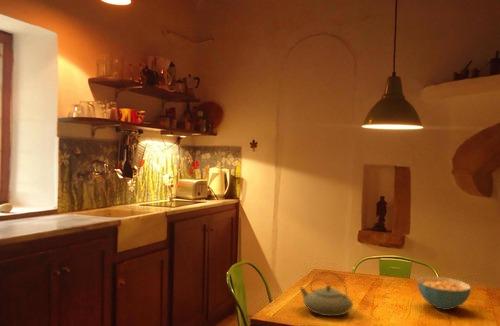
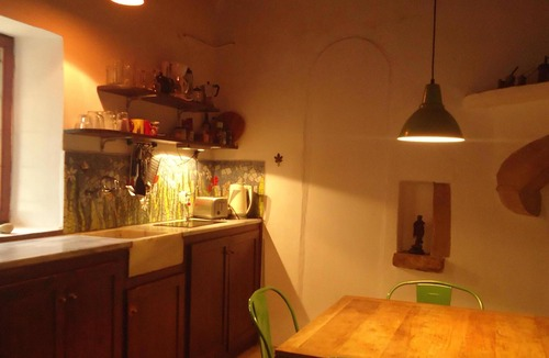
- teapot [298,270,354,317]
- cereal bowl [417,275,472,311]
